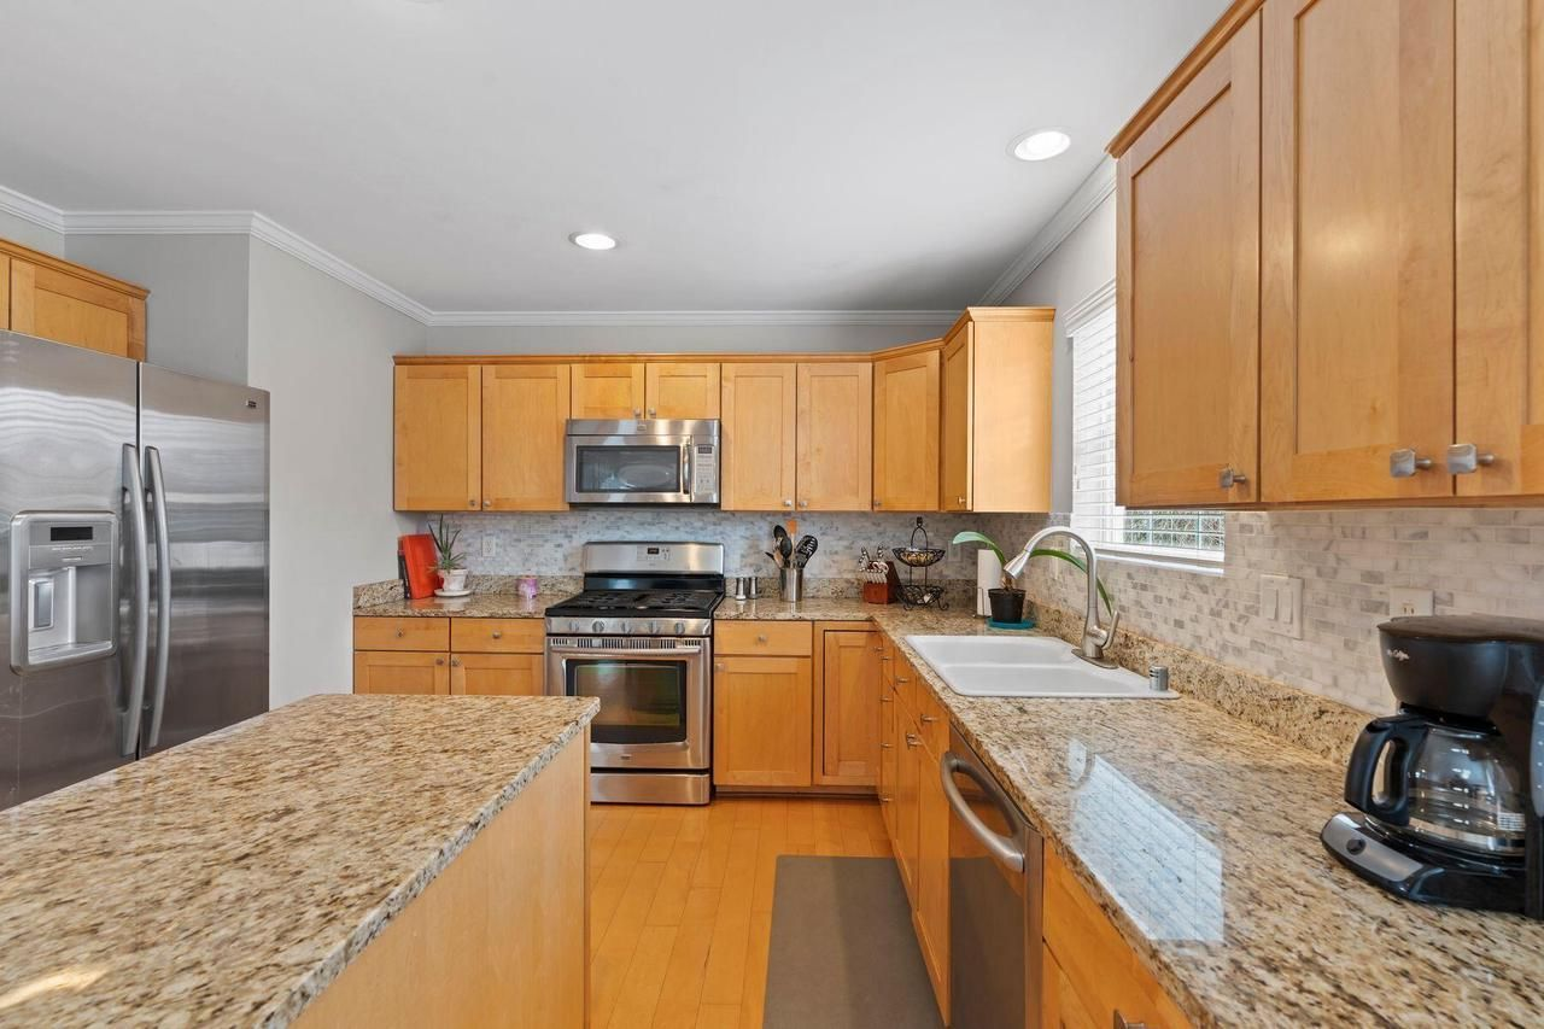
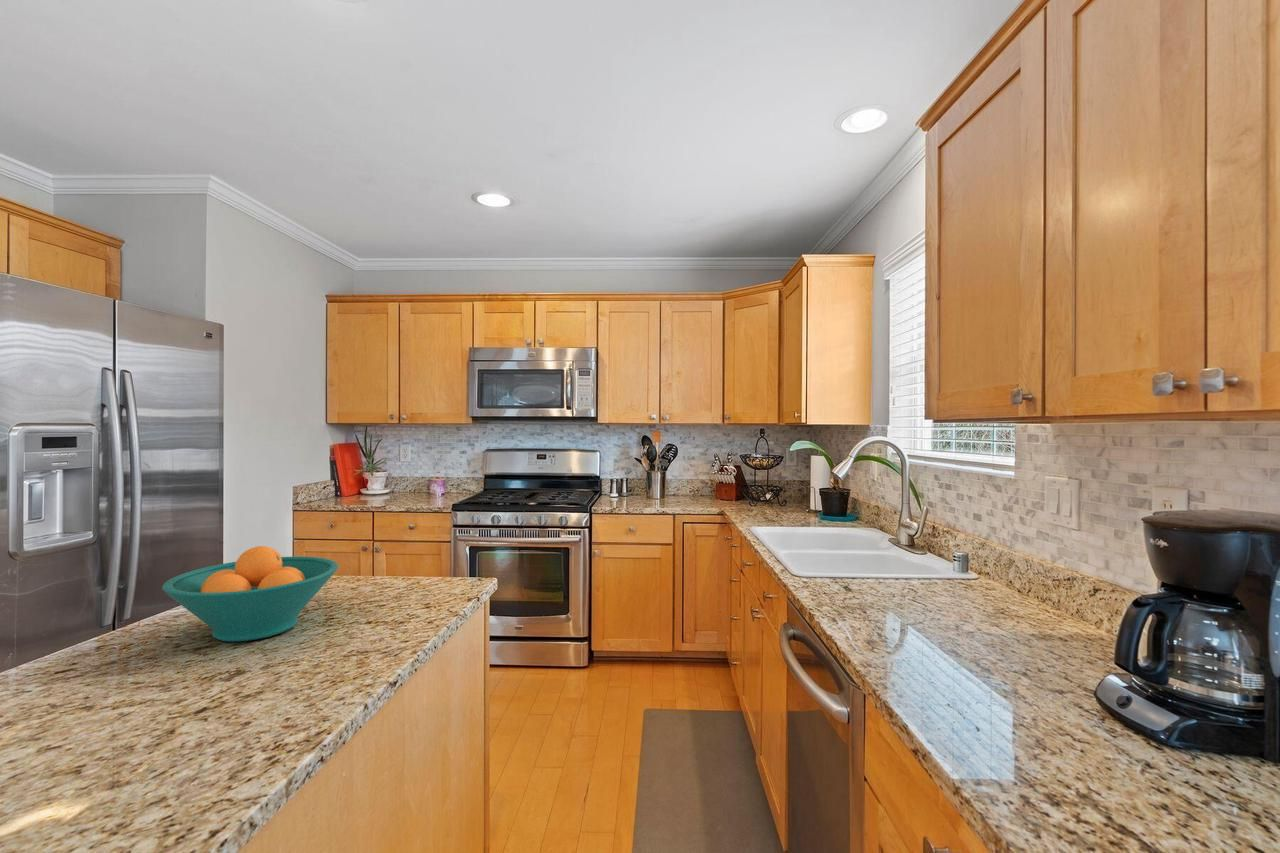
+ fruit bowl [161,545,339,643]
